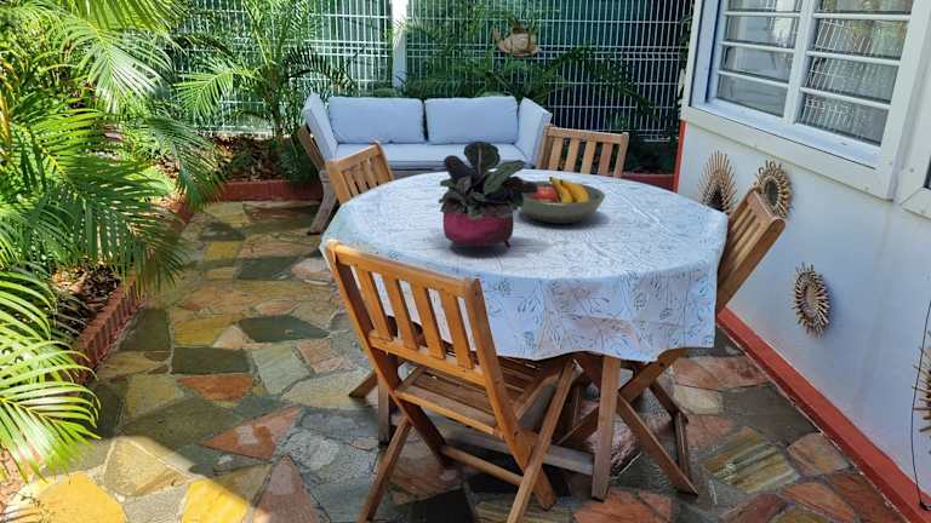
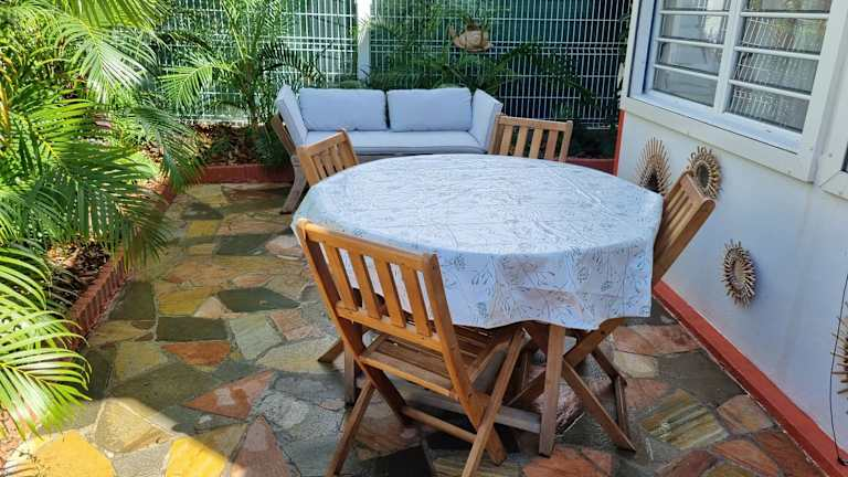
- potted plant [438,140,538,254]
- fruit bowl [519,176,606,224]
